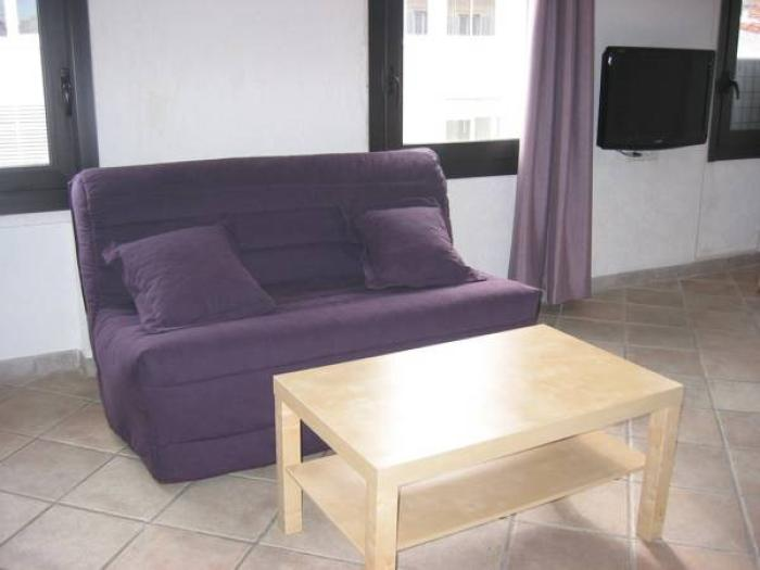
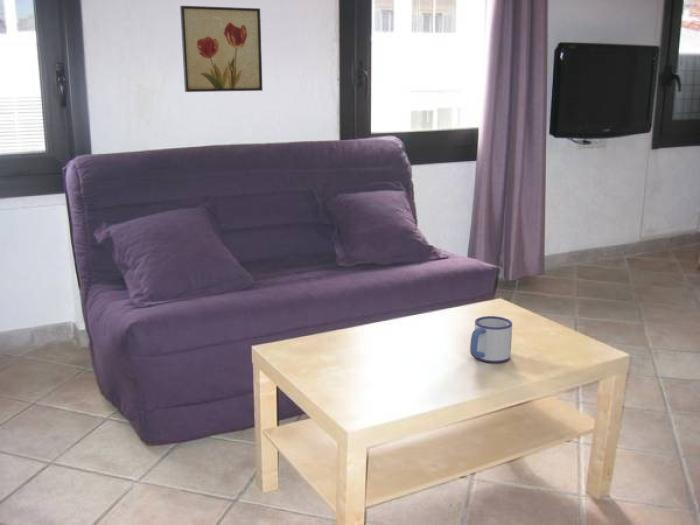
+ mug [469,315,513,364]
+ wall art [179,5,264,93]
